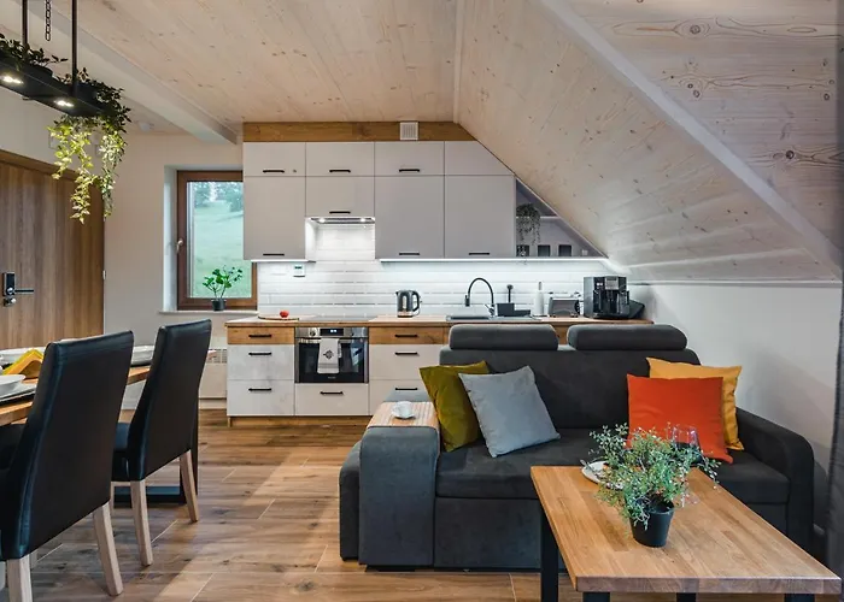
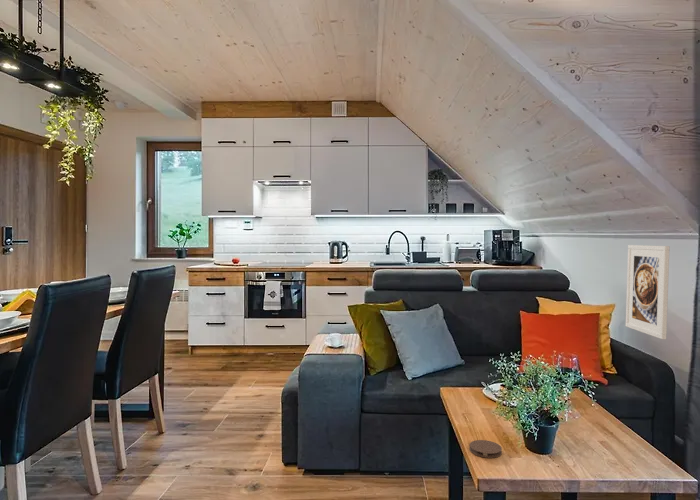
+ coaster [469,439,503,459]
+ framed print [625,244,670,340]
